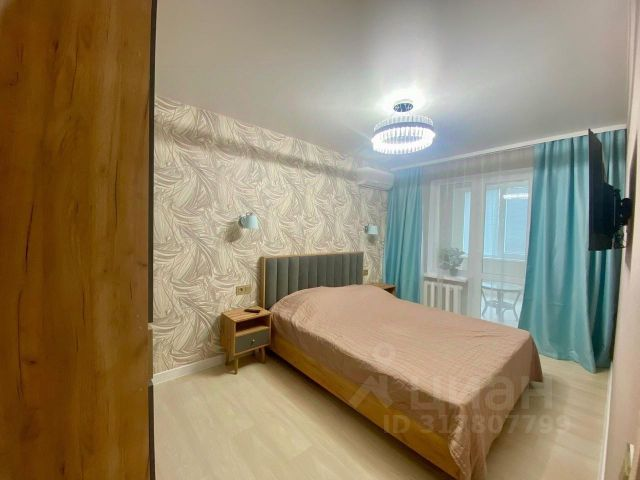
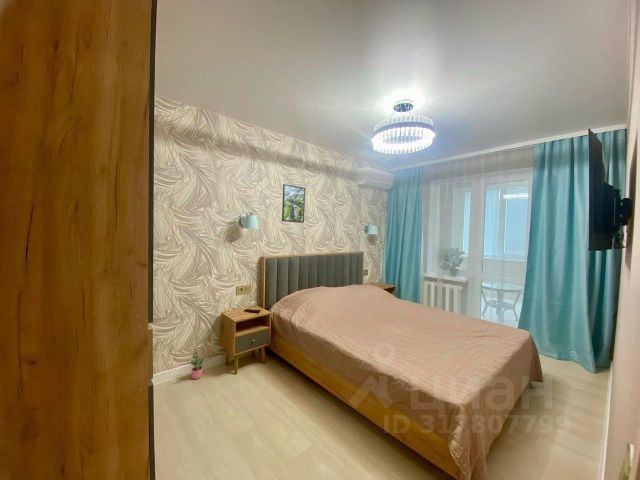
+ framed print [281,183,306,224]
+ potted plant [190,348,213,380]
